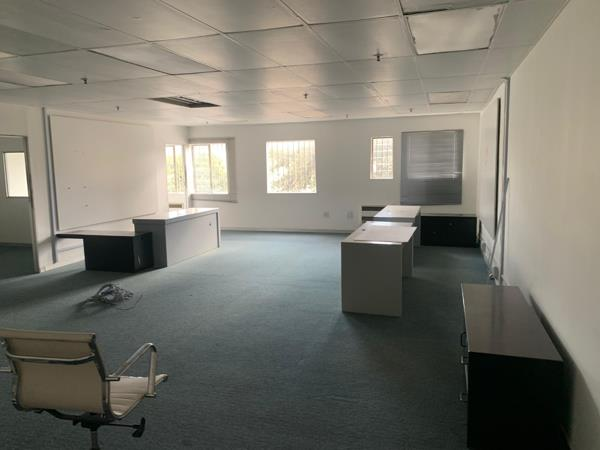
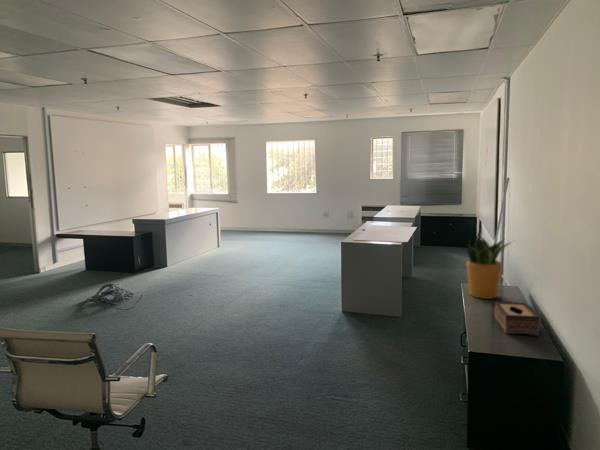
+ potted plant [465,237,515,300]
+ tissue box [494,301,541,336]
